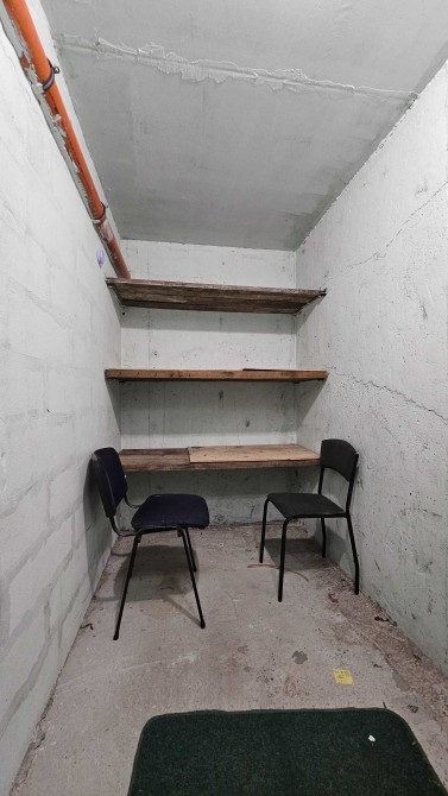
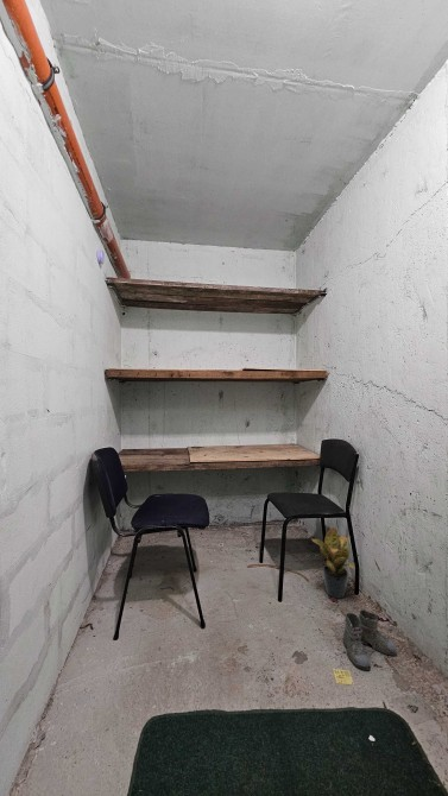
+ boots [342,608,398,671]
+ potted plant [311,526,355,600]
